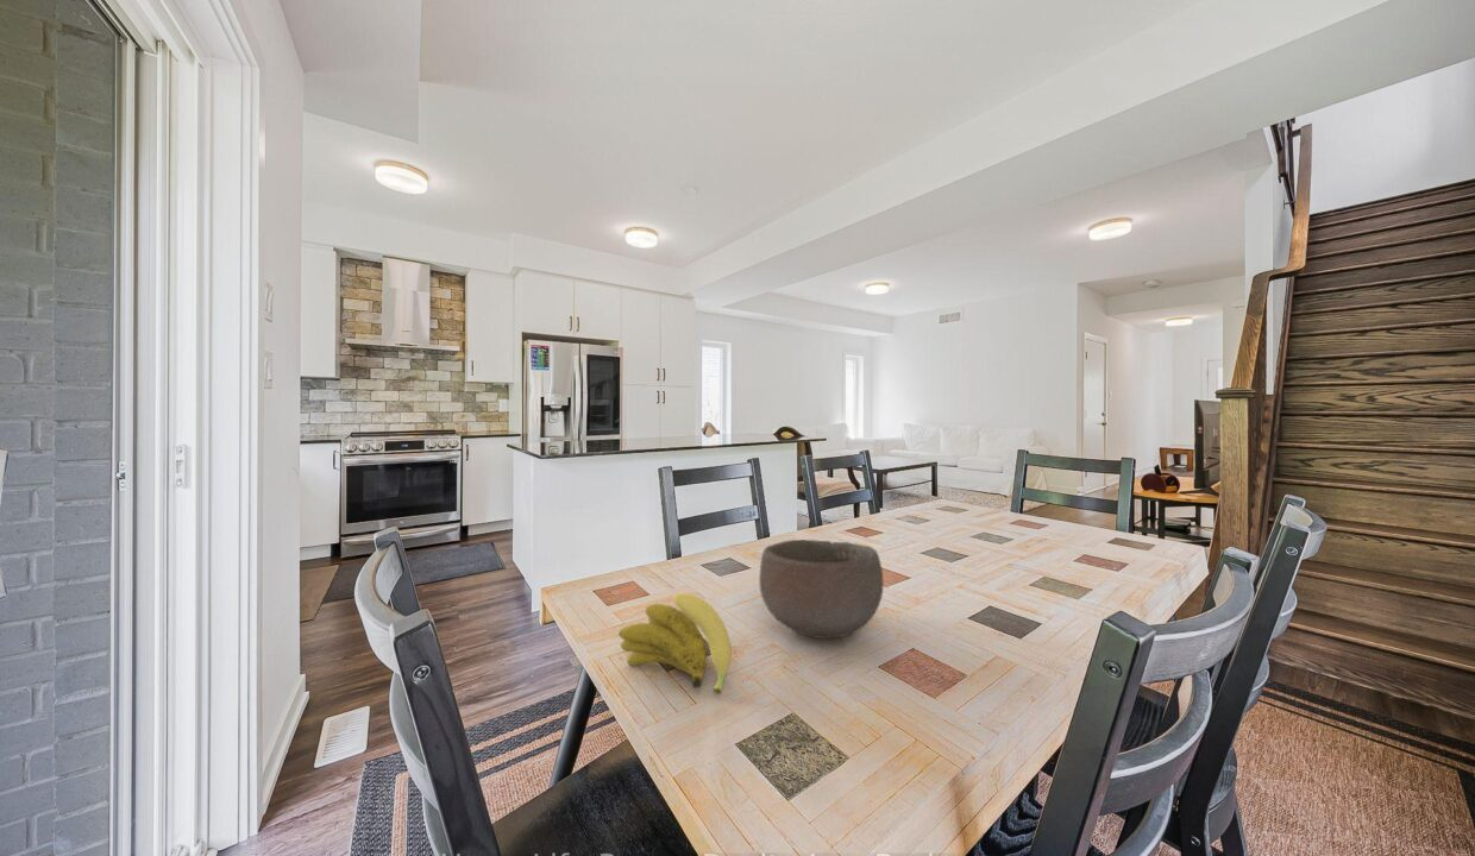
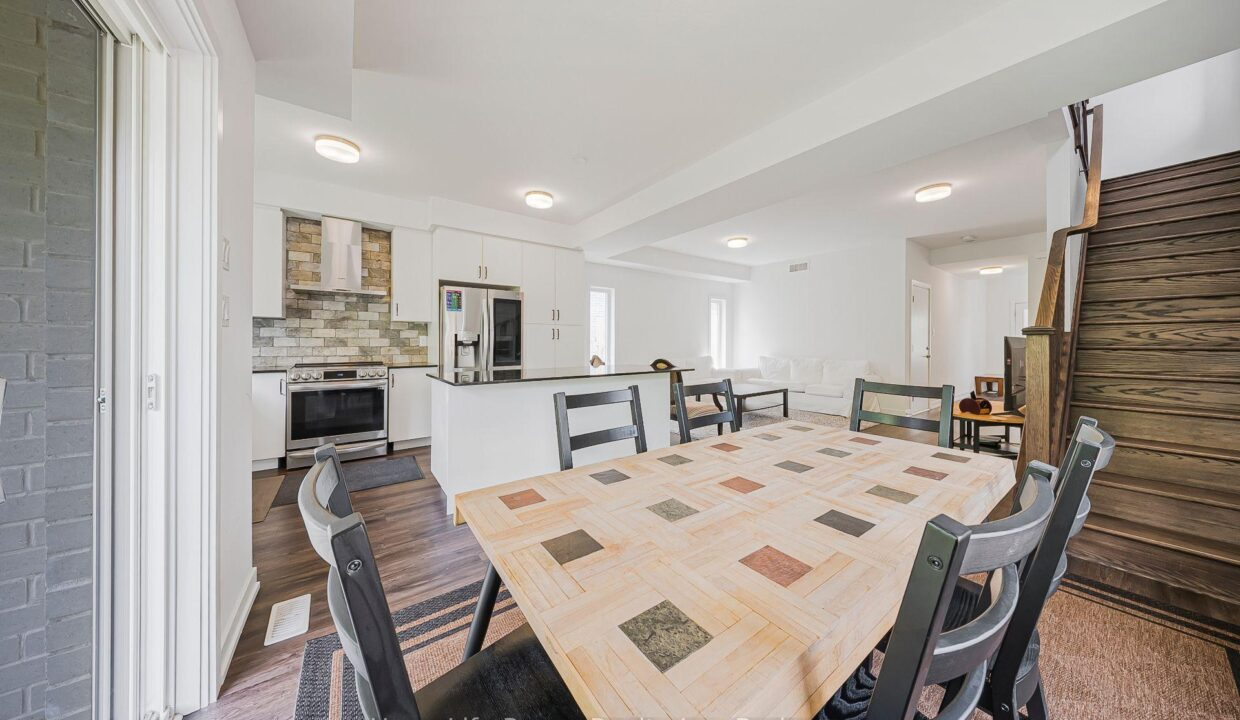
- banana [617,592,733,696]
- bowl [758,539,885,640]
